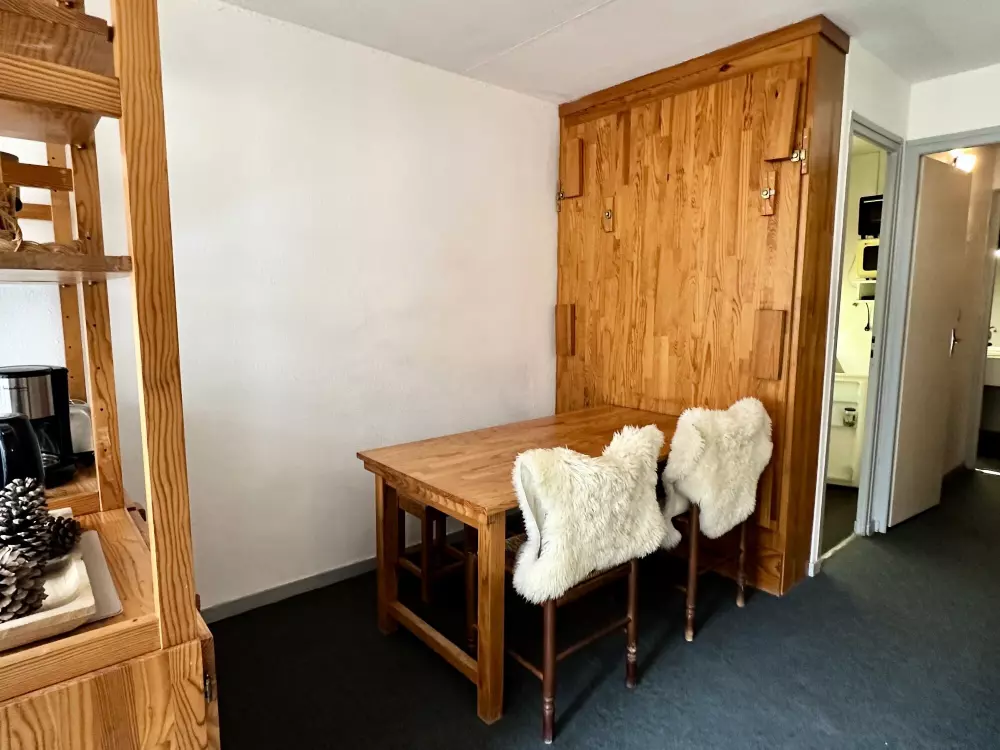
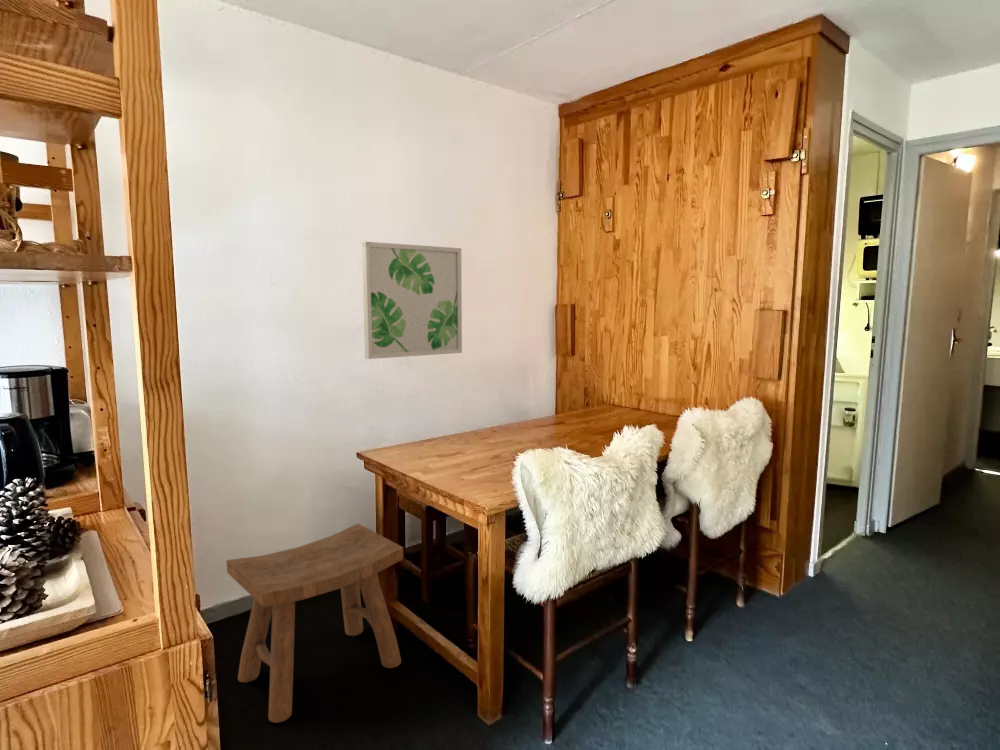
+ wall art [361,241,463,360]
+ stool [225,522,404,724]
